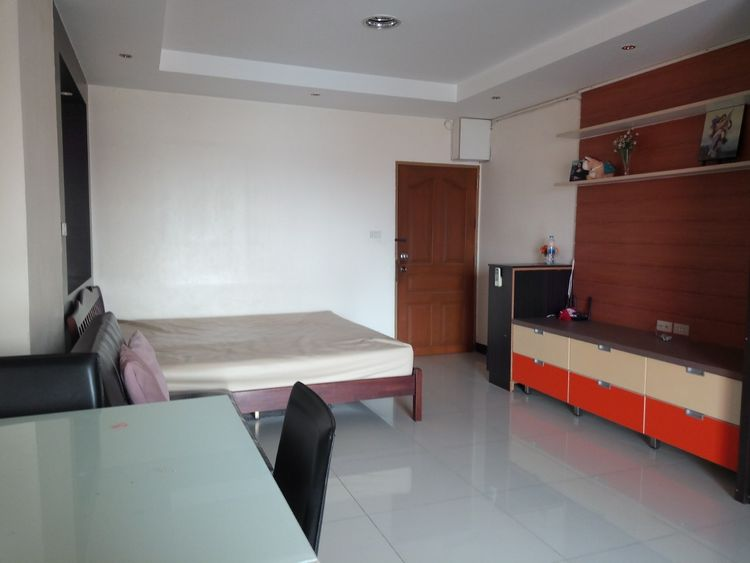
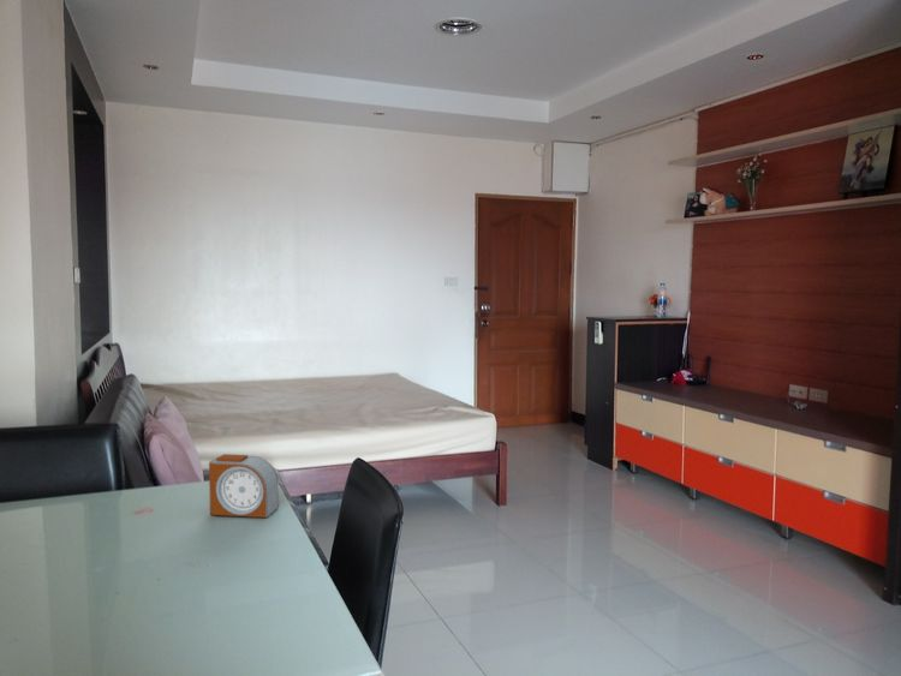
+ alarm clock [208,453,280,519]
